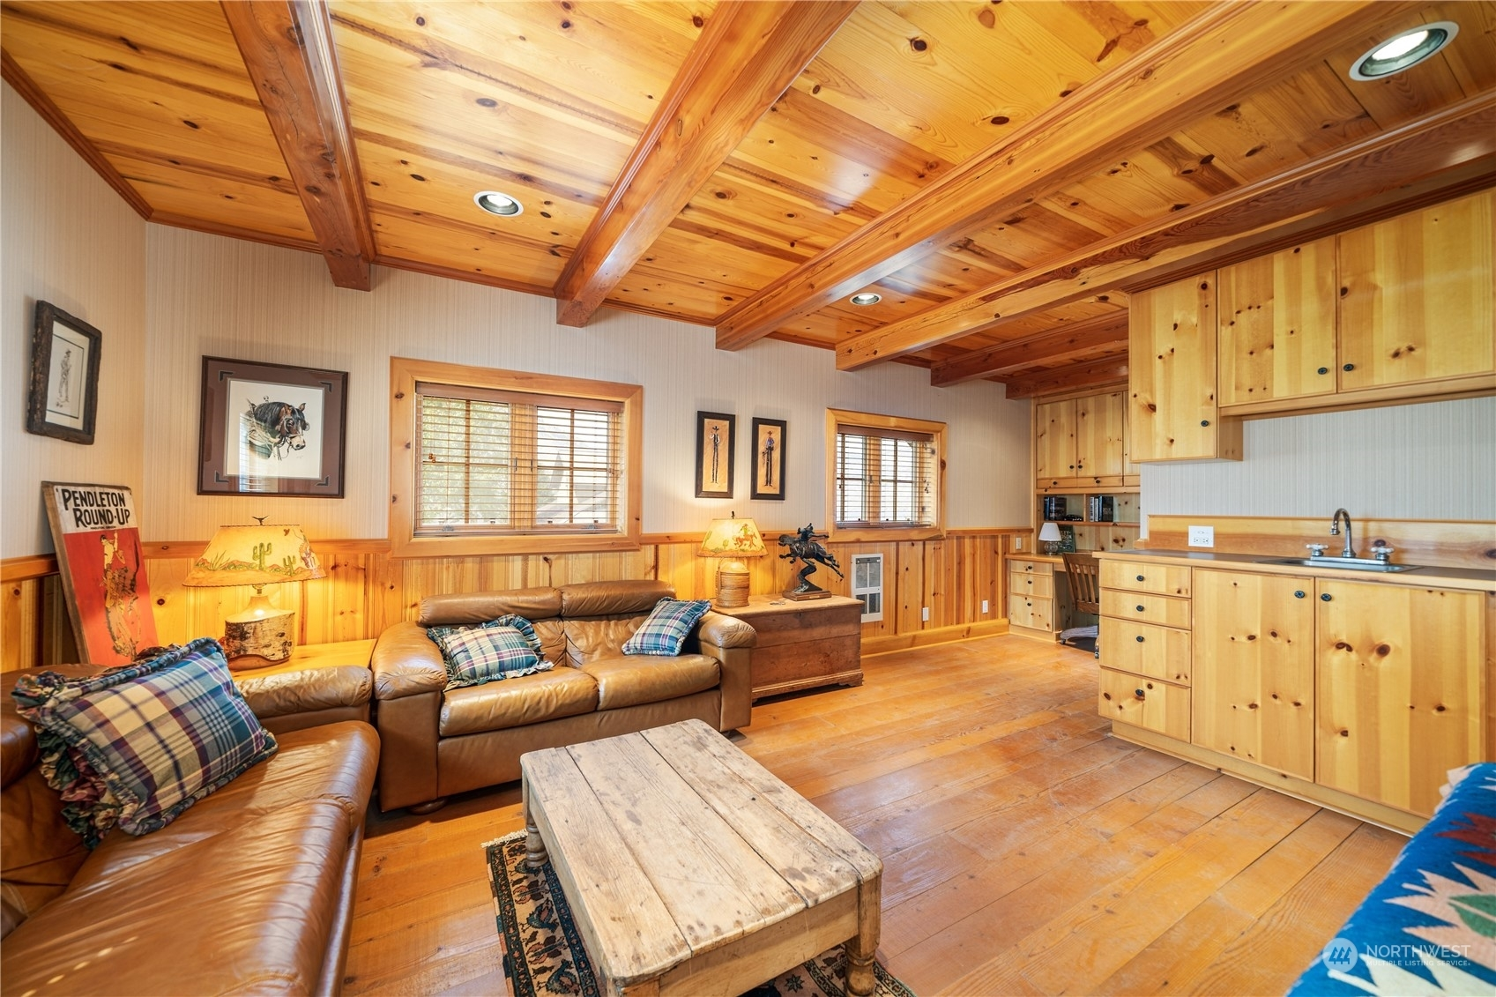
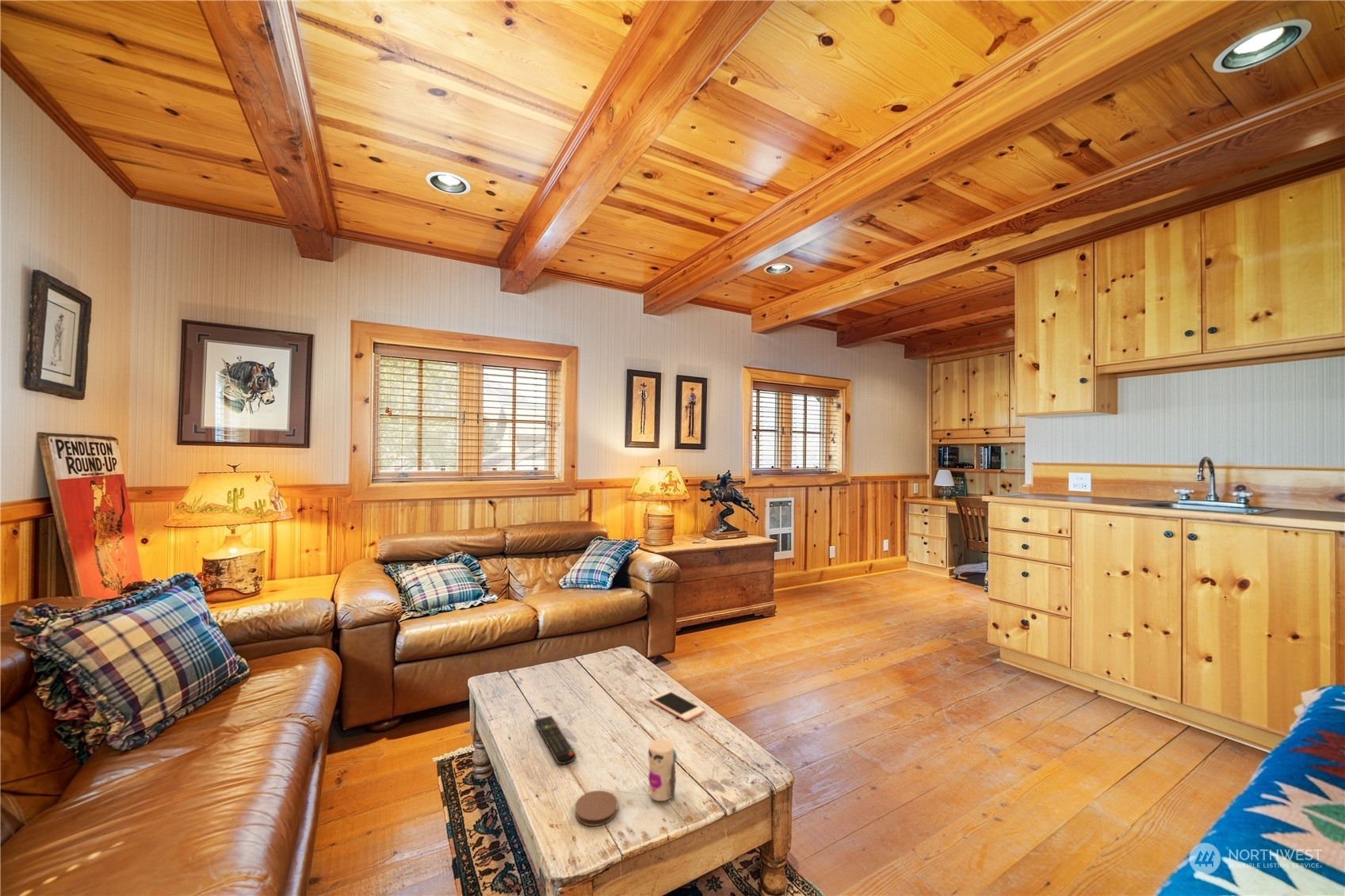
+ coaster [574,790,618,827]
+ toy [648,738,678,803]
+ remote control [533,715,577,765]
+ cell phone [648,689,705,722]
